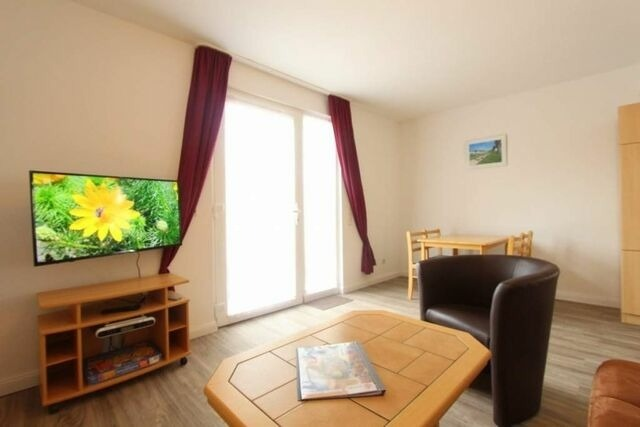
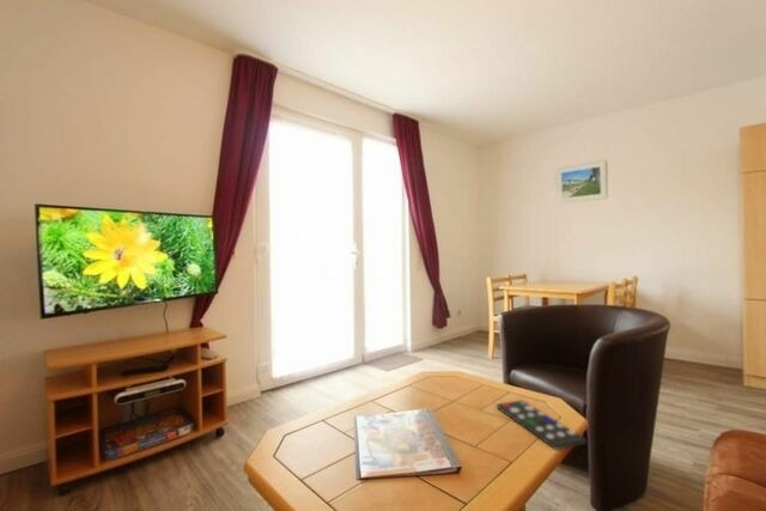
+ remote control [496,399,588,451]
